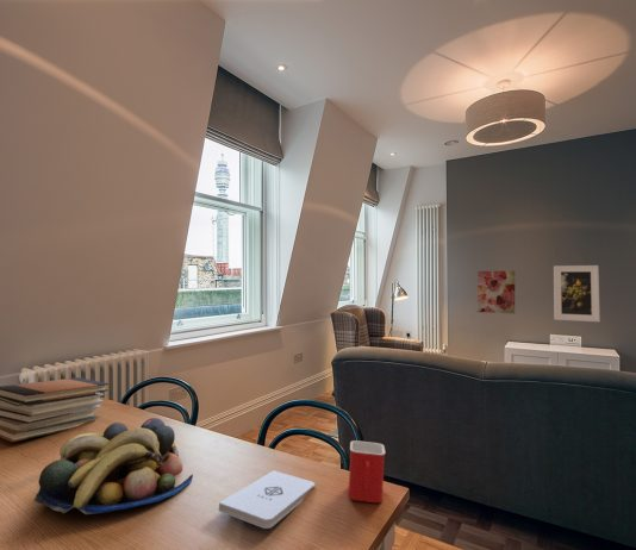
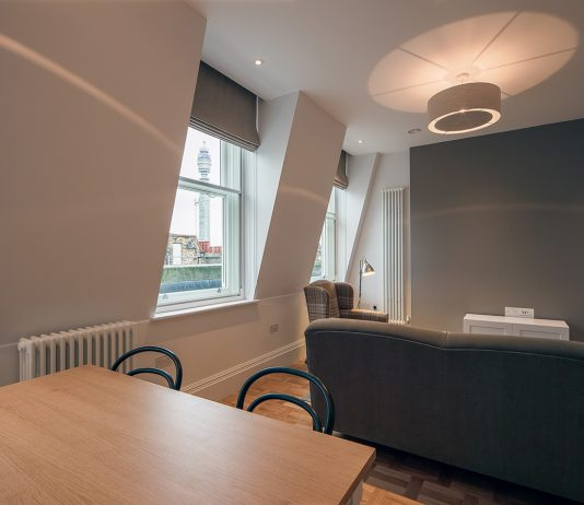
- wall art [476,270,516,314]
- book stack [0,376,110,443]
- fruit bowl [33,417,194,515]
- notepad [218,469,316,530]
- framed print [553,264,601,323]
- mug [347,439,387,504]
